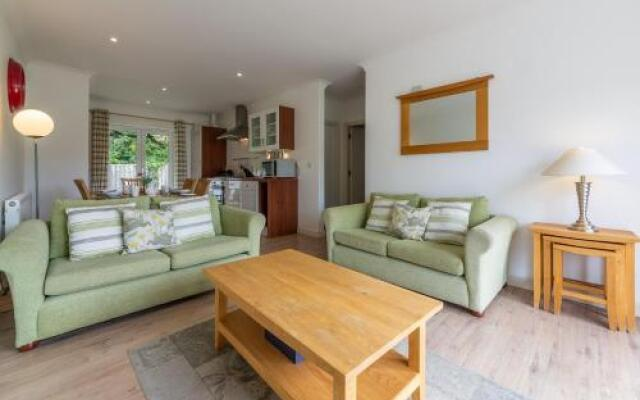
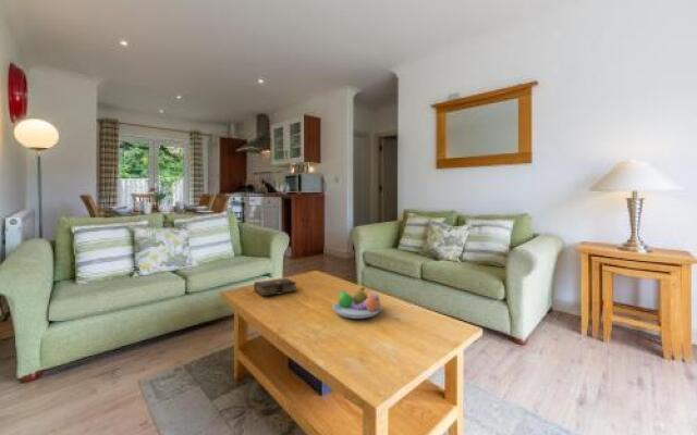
+ fruit bowl [331,286,383,320]
+ book [253,277,298,297]
